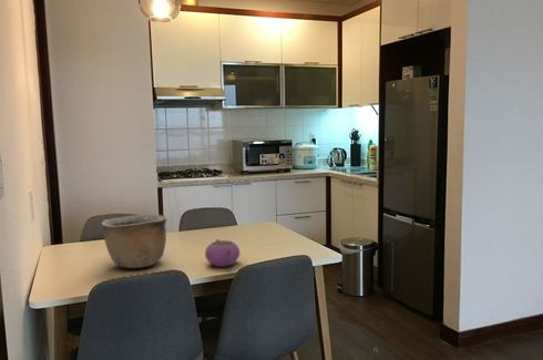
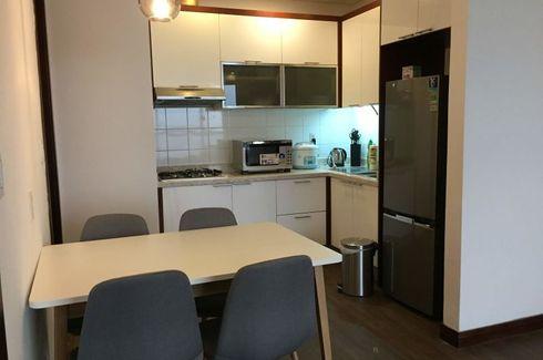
- teapot [204,238,242,268]
- bowl [101,214,168,269]
